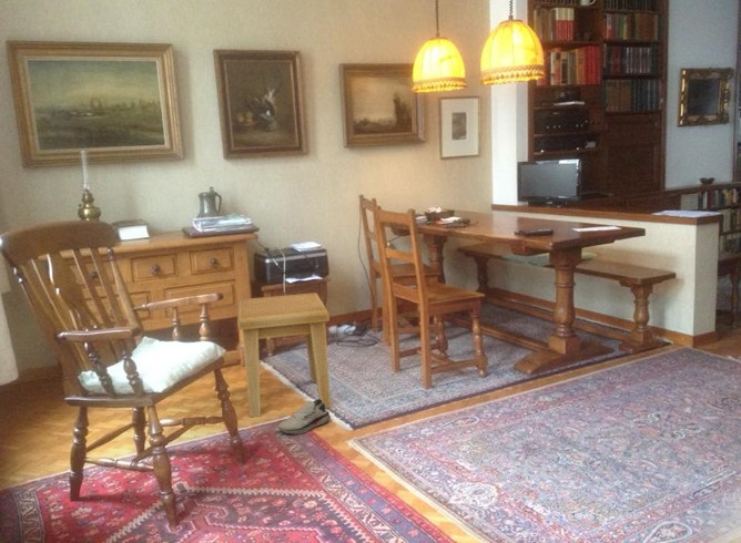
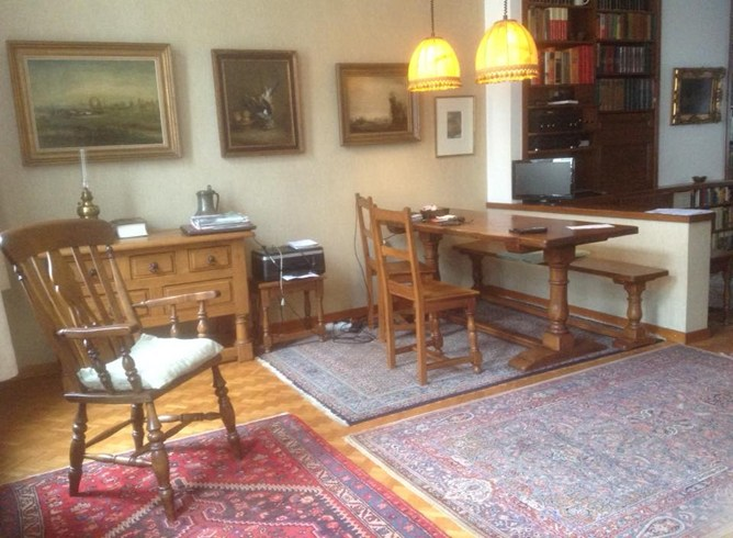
- side table [236,291,332,418]
- shoe [276,399,332,436]
